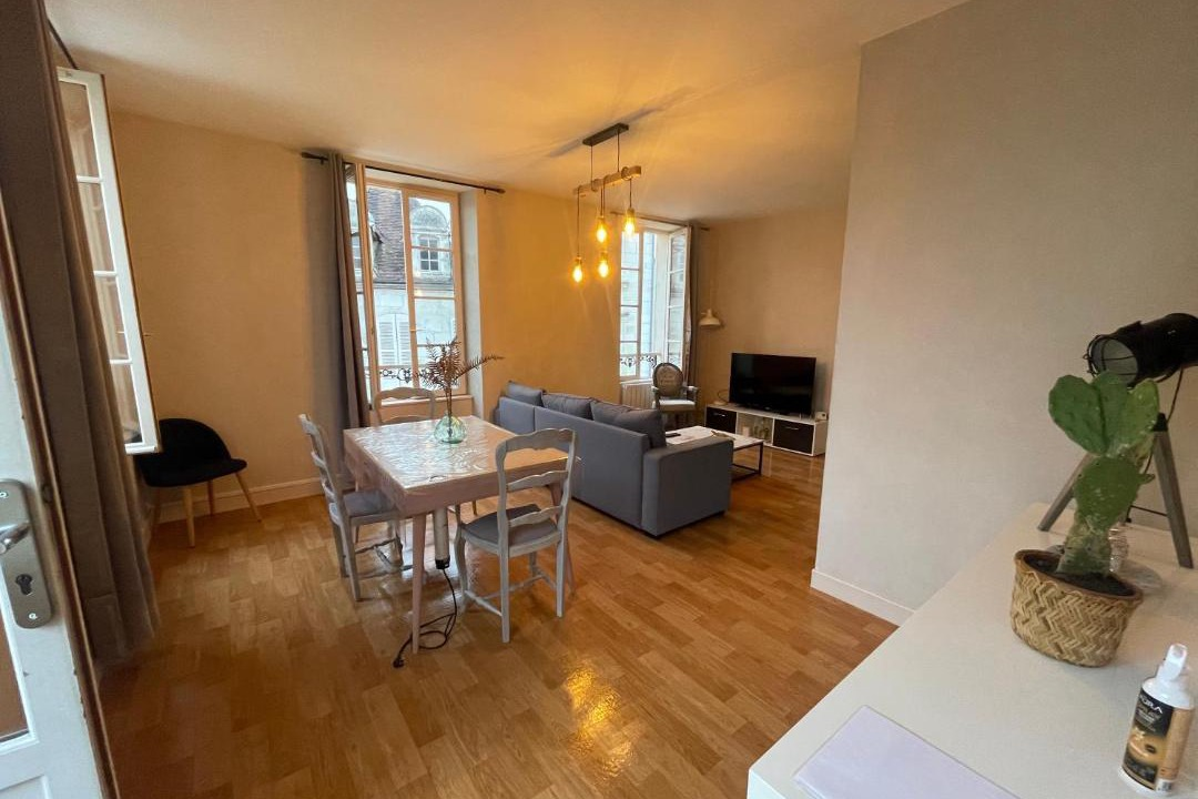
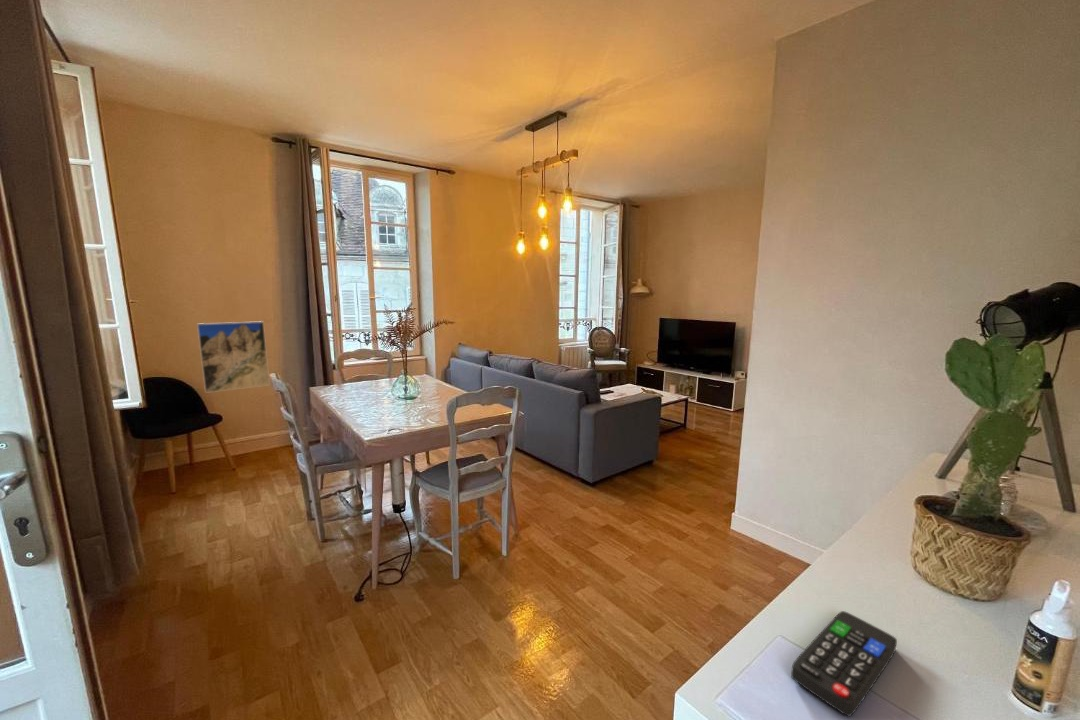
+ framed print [196,320,271,394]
+ remote control [790,610,898,717]
